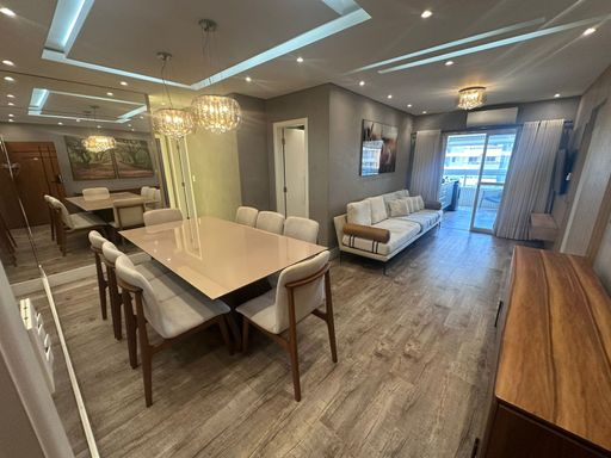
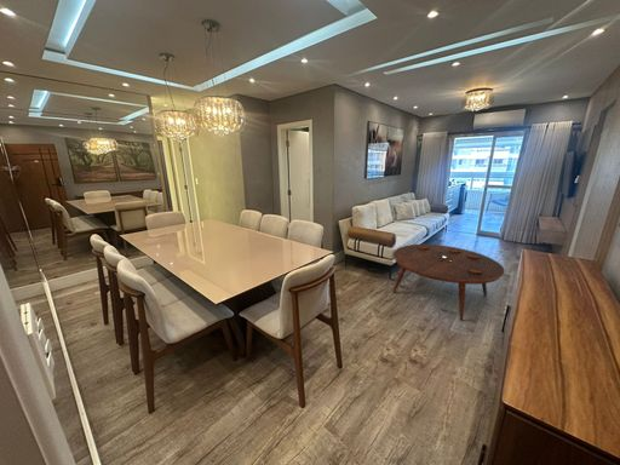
+ coffee table [392,243,506,322]
